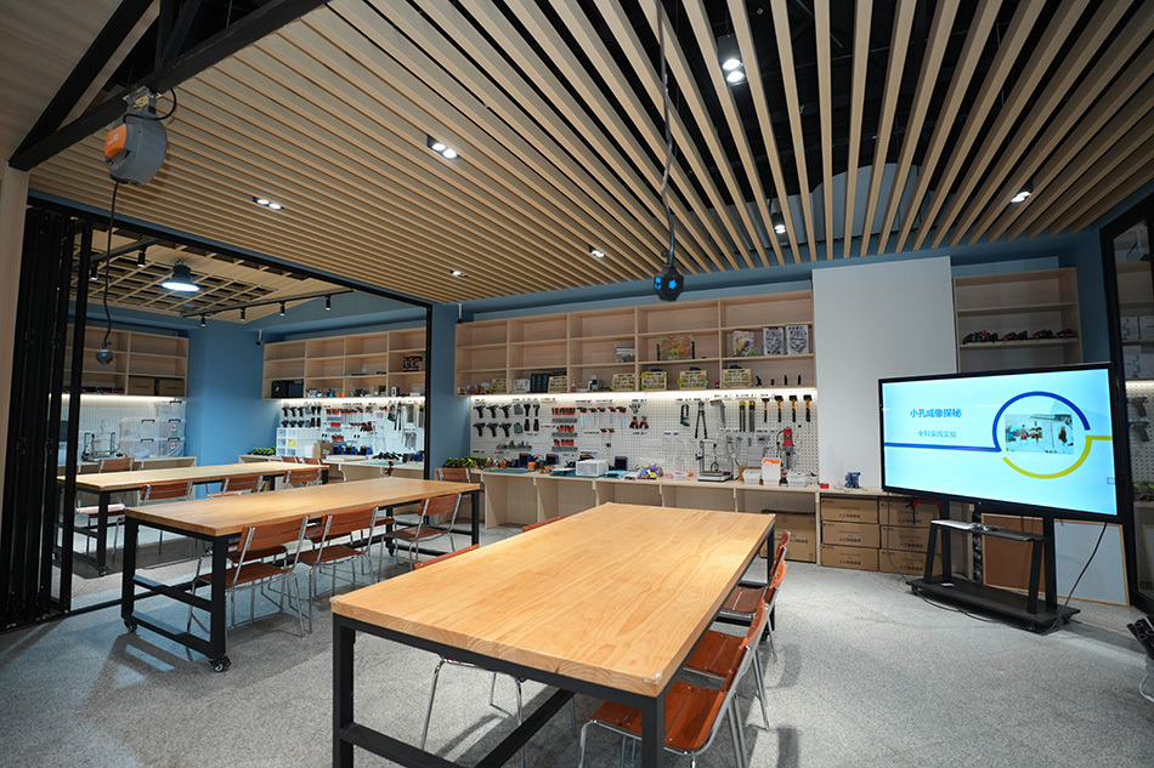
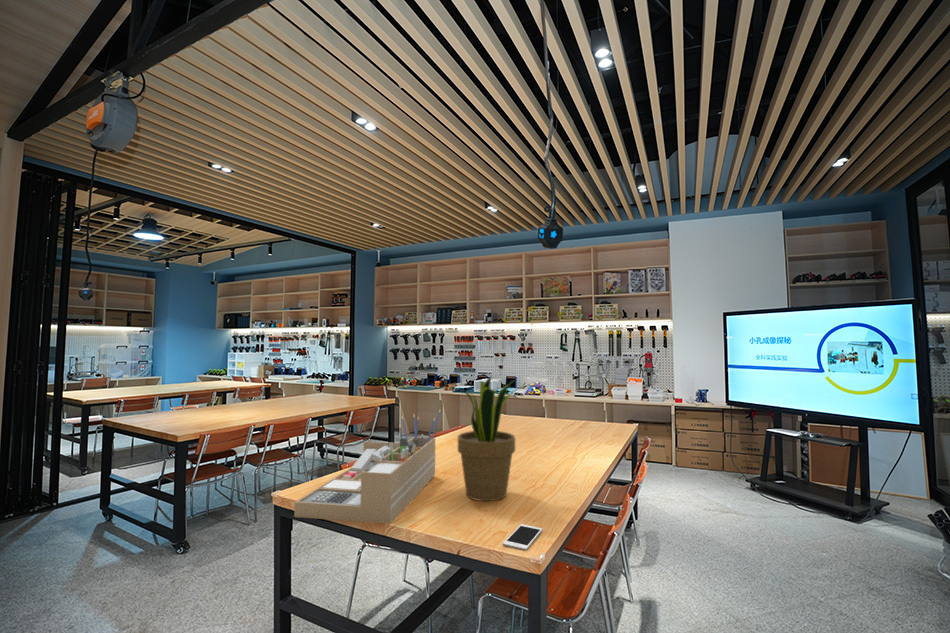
+ cell phone [502,523,543,551]
+ potted plant [457,375,518,502]
+ desk organizer [293,409,441,525]
